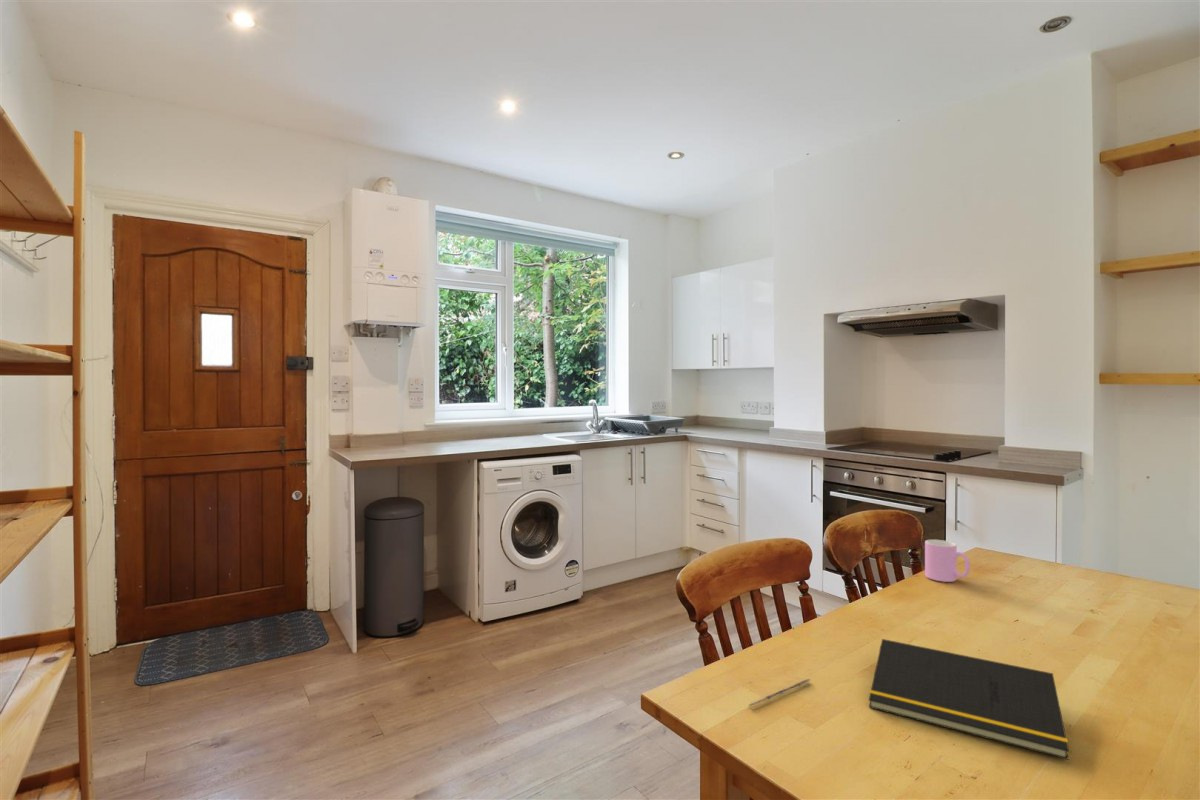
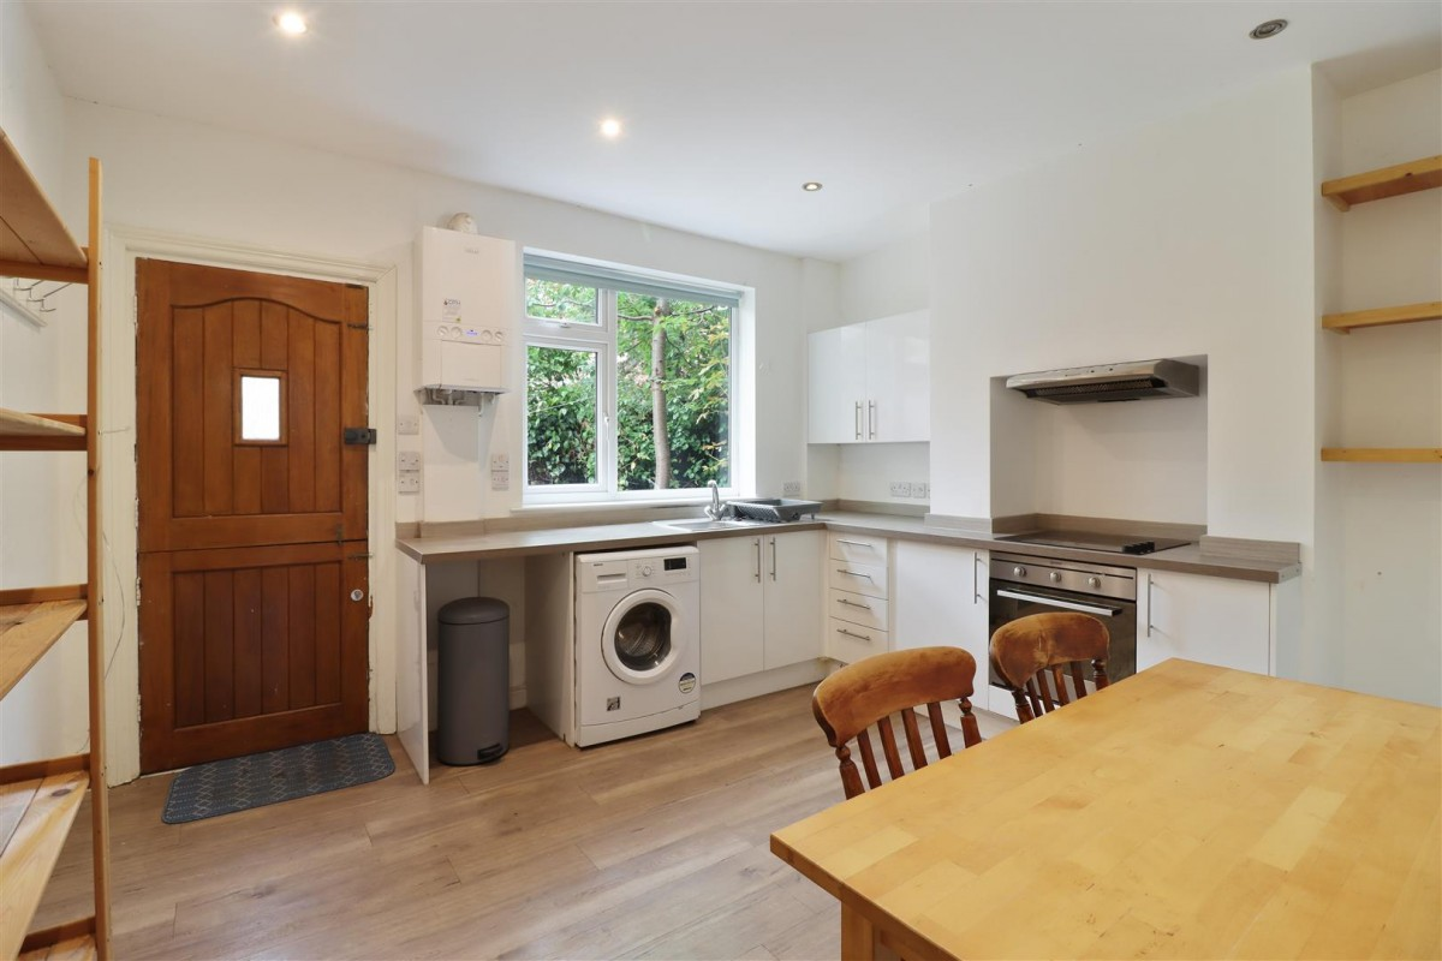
- notepad [868,638,1070,761]
- cup [924,539,971,583]
- pen [748,678,812,707]
